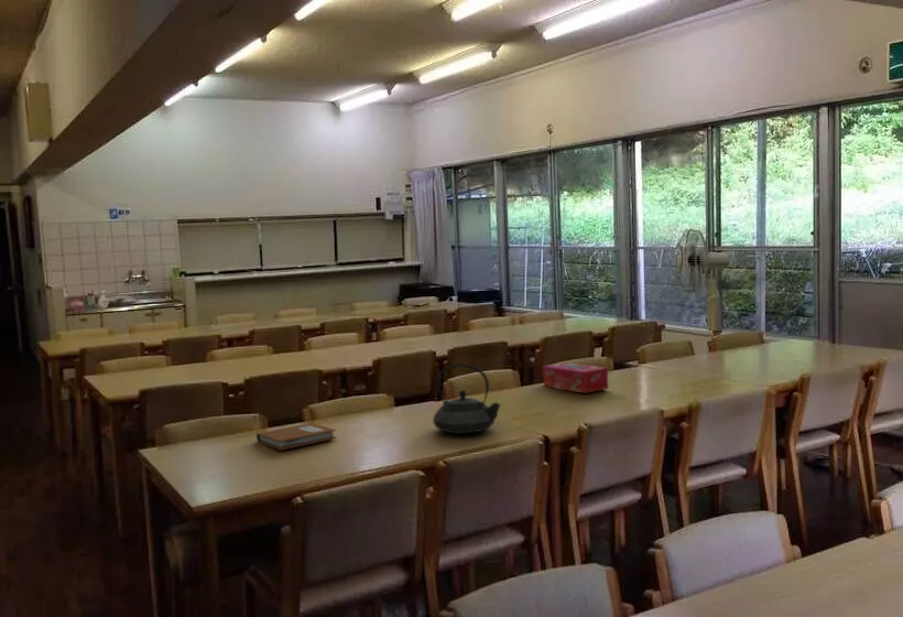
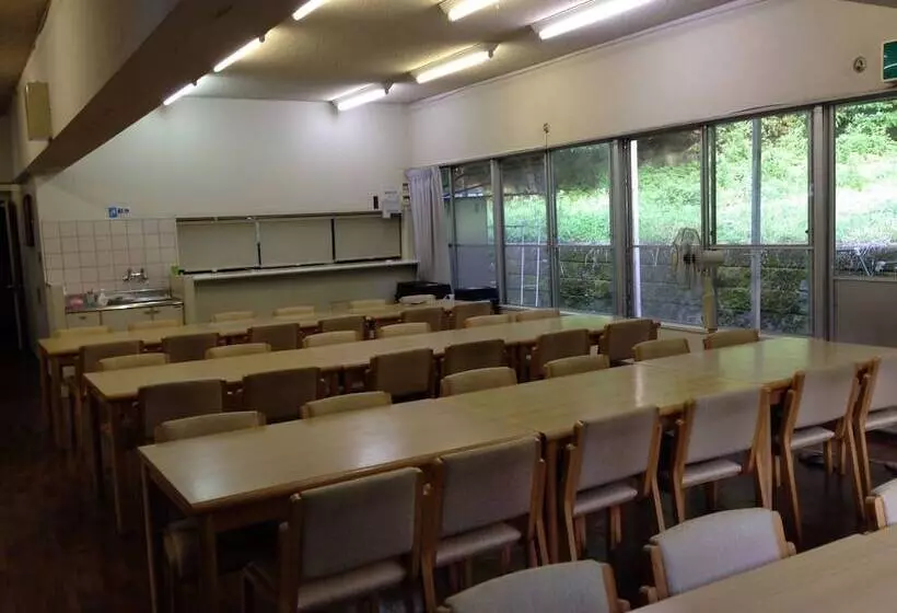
- teapot [432,362,502,434]
- tissue box [542,361,609,394]
- notebook [255,422,337,452]
